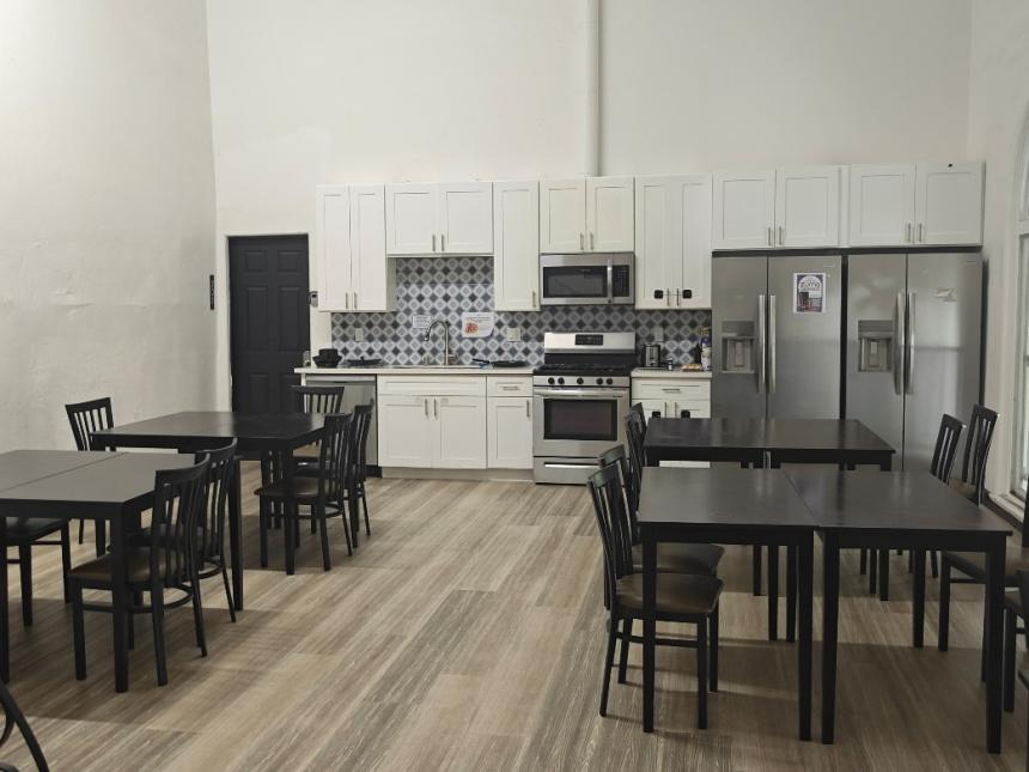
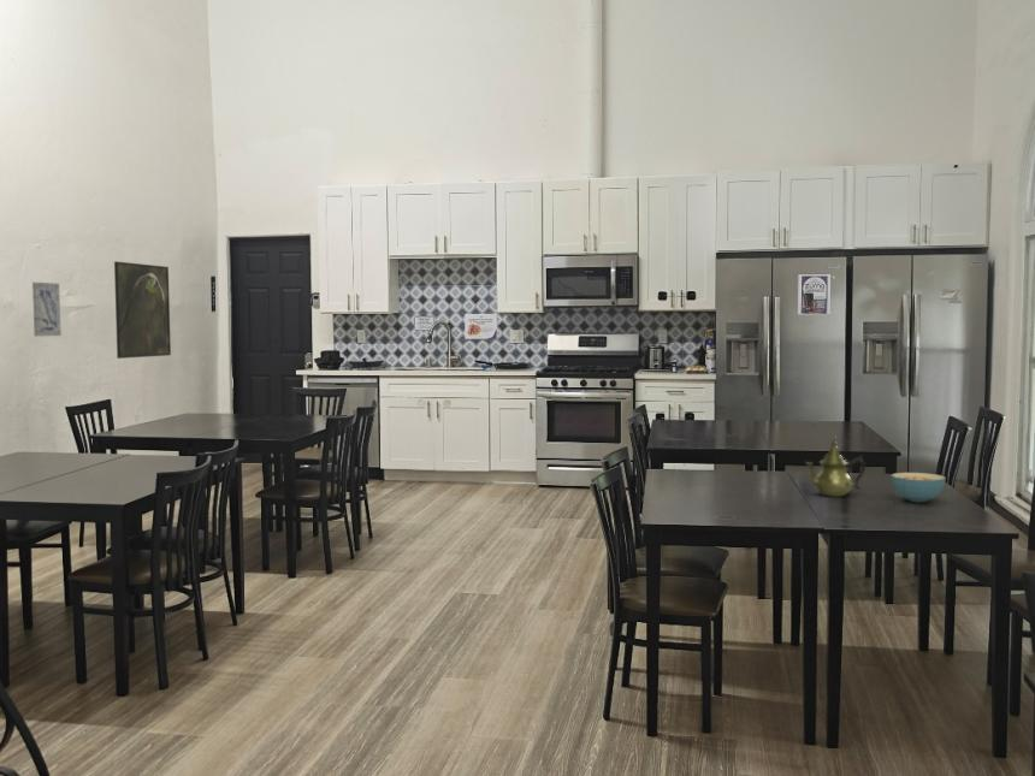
+ teapot [804,436,867,497]
+ cereal bowl [889,472,947,503]
+ wall art [31,282,63,337]
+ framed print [113,260,172,360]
